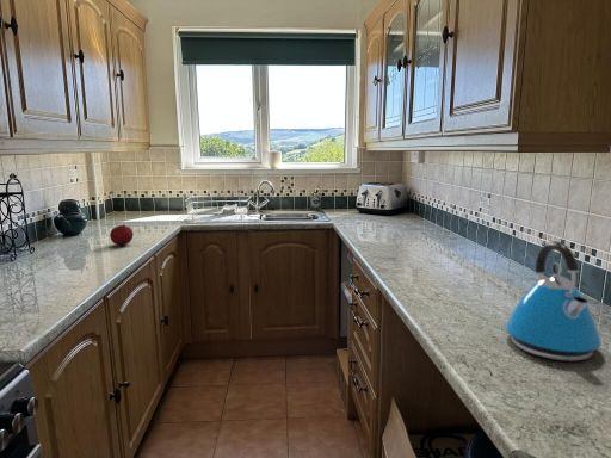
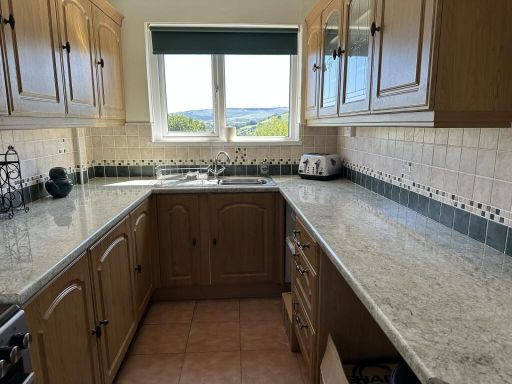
- kettle [505,240,603,363]
- fruit [109,224,135,246]
